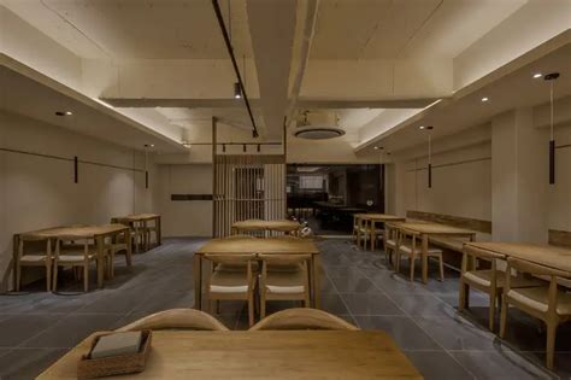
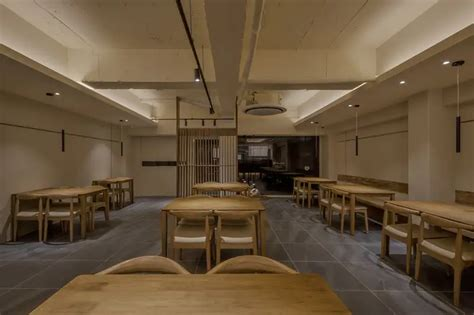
- napkin holder [76,328,153,380]
